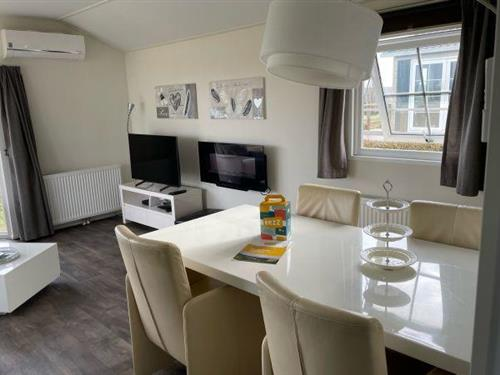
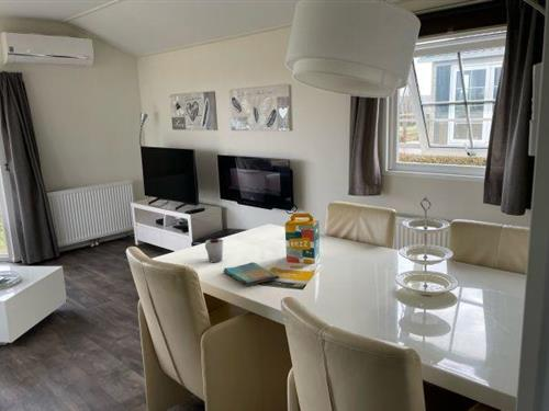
+ cup [204,238,224,263]
+ dish towel [223,261,280,286]
